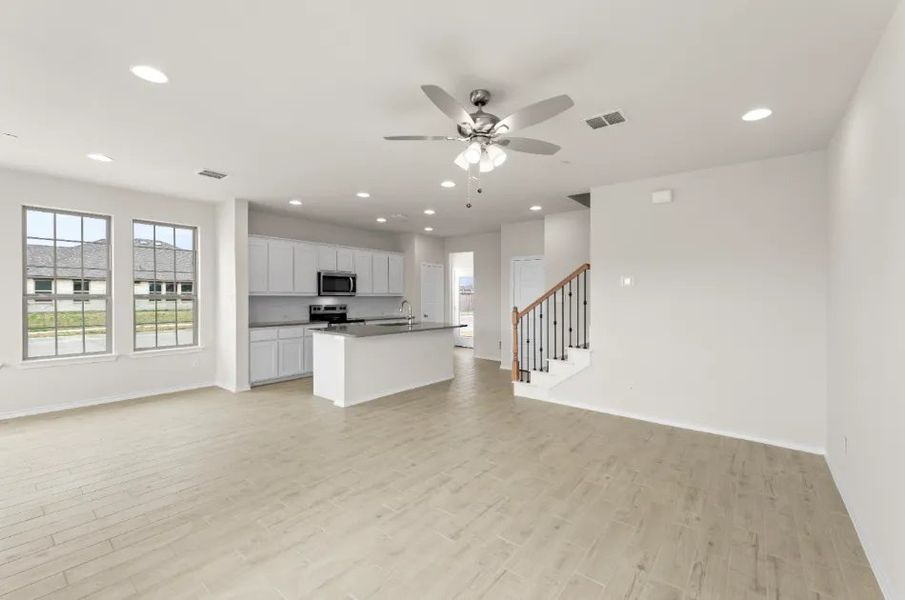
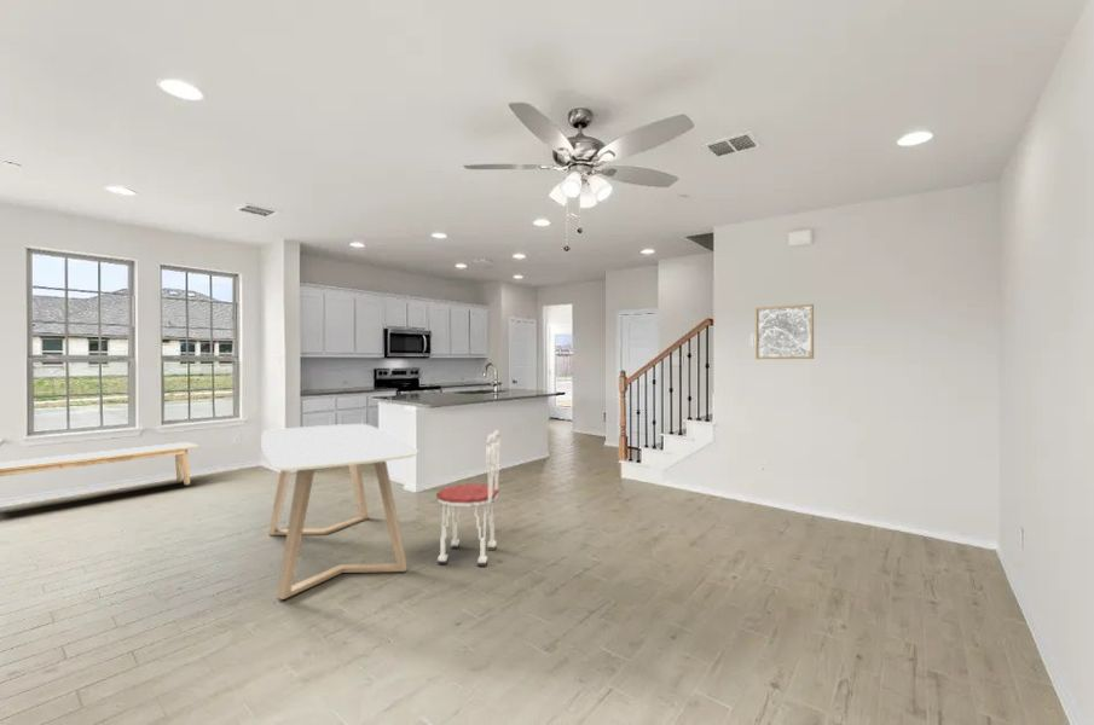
+ bench [0,441,199,486]
+ wall art [754,303,815,360]
+ dining table [260,423,418,601]
+ dining chair [435,429,502,568]
